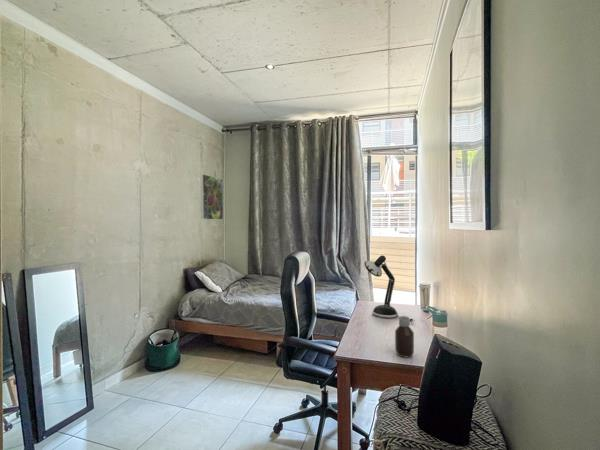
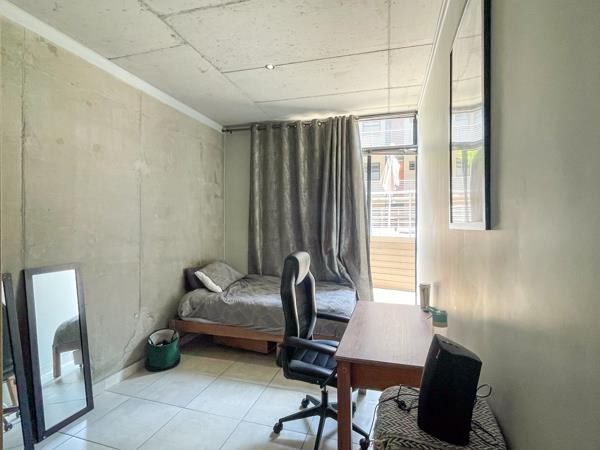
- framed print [200,173,224,221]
- desk lamp [364,255,416,323]
- bottle [394,315,415,358]
